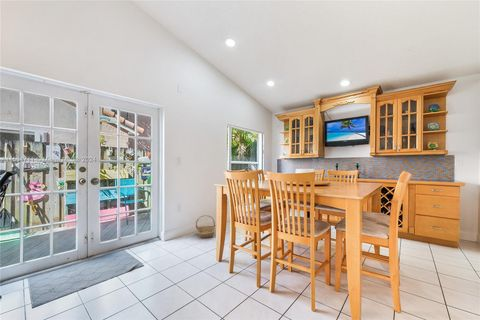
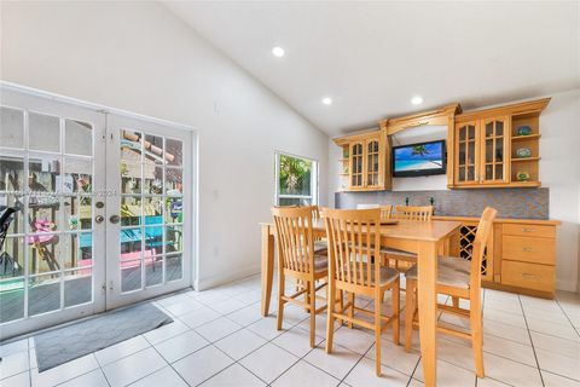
- basket [195,214,216,239]
